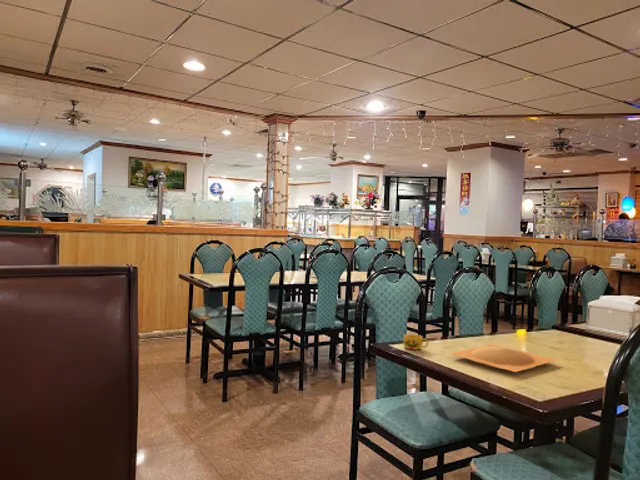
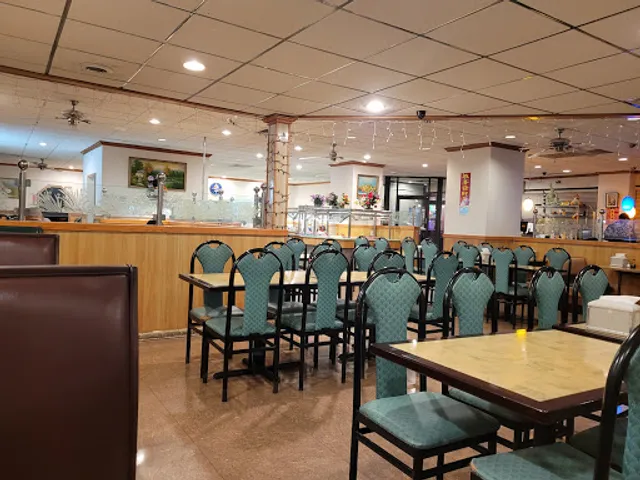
- cup [402,333,429,351]
- plate [449,344,557,373]
